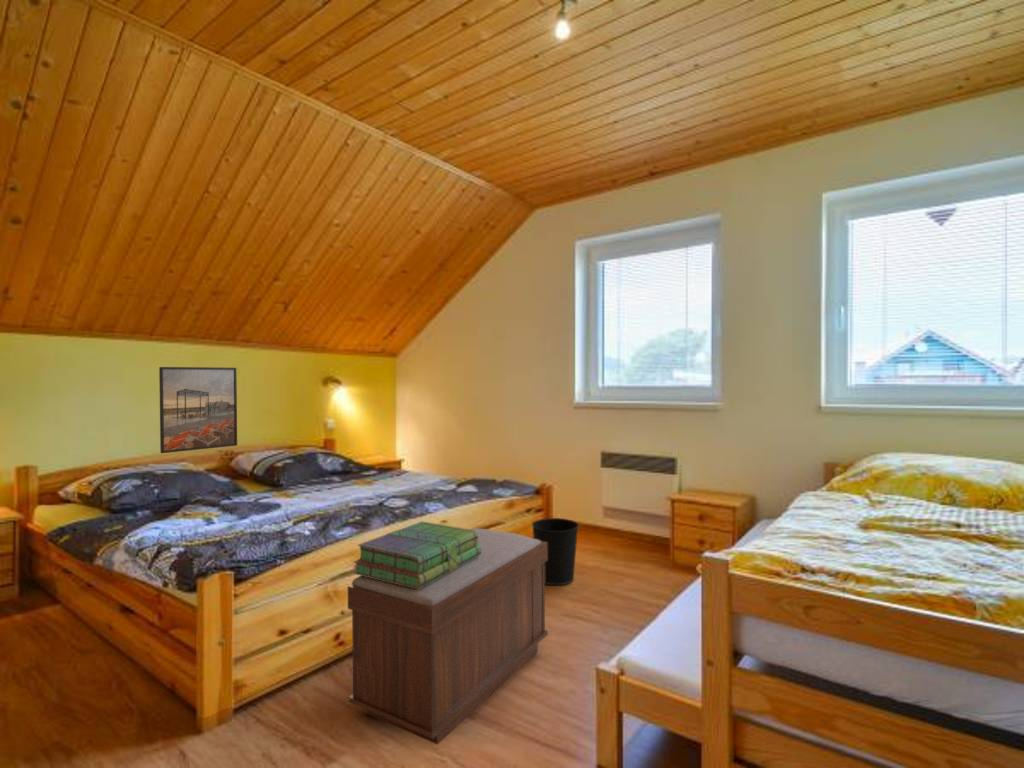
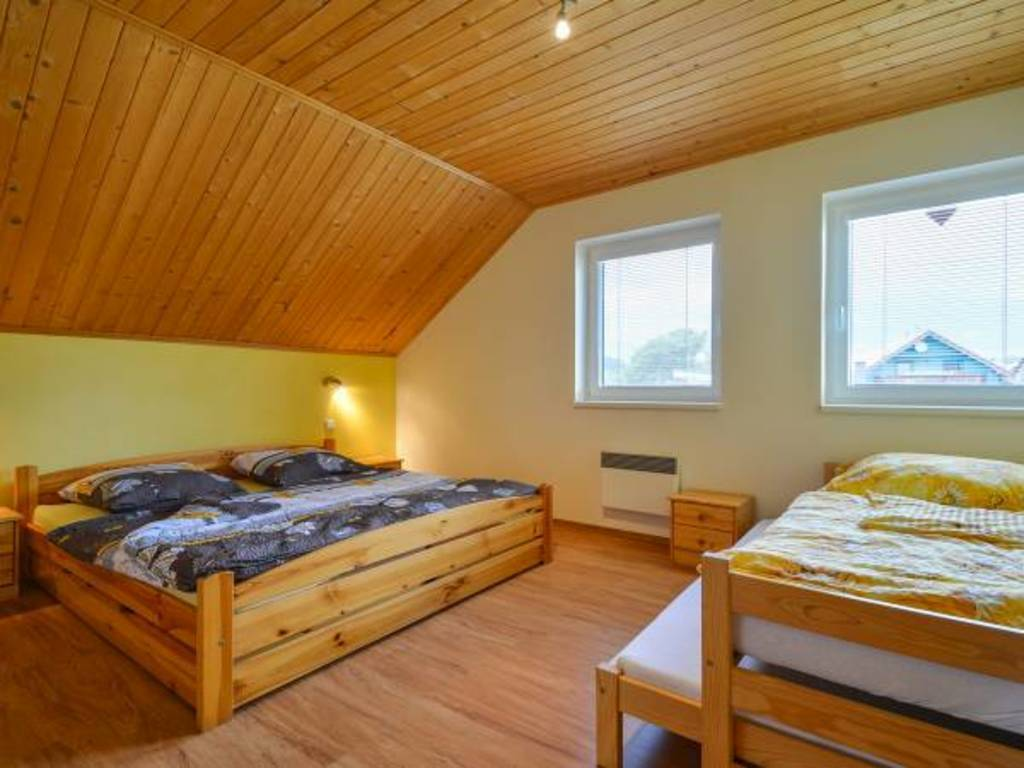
- bench [347,527,549,746]
- wastebasket [531,517,580,586]
- stack of books [353,520,482,589]
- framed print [158,366,238,454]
